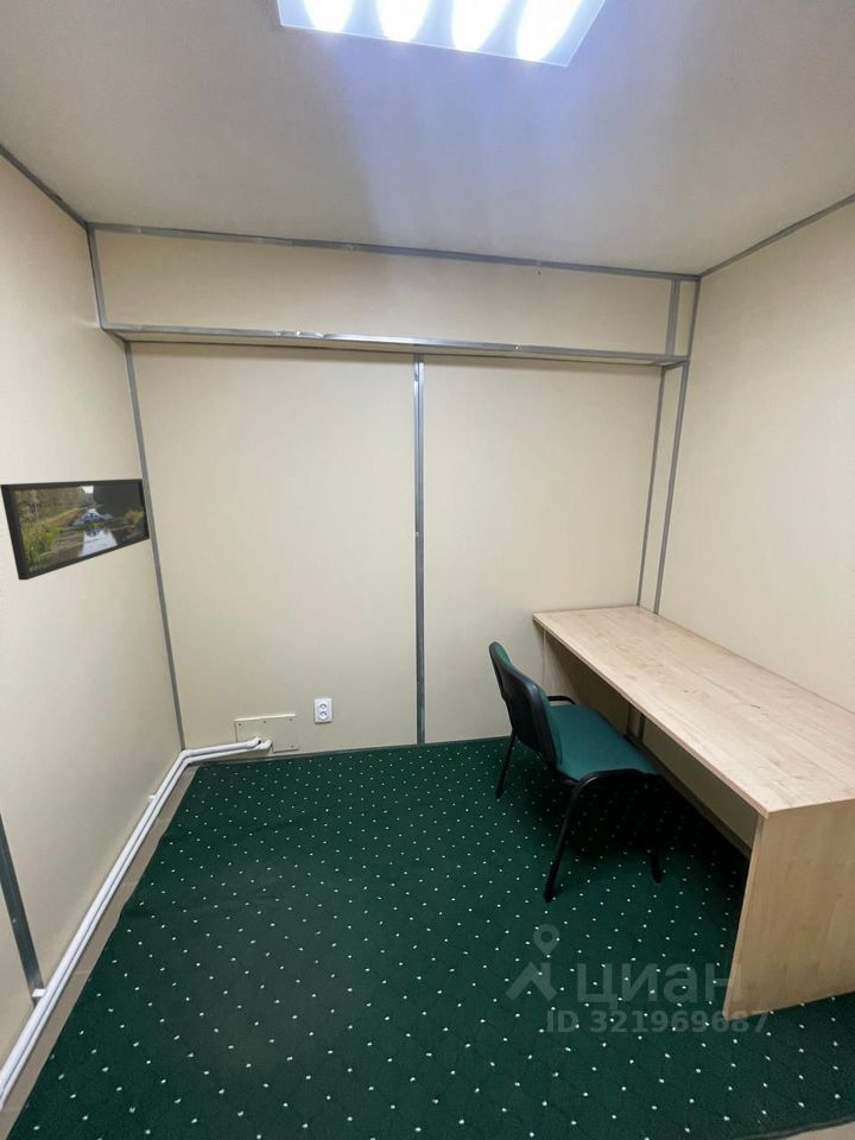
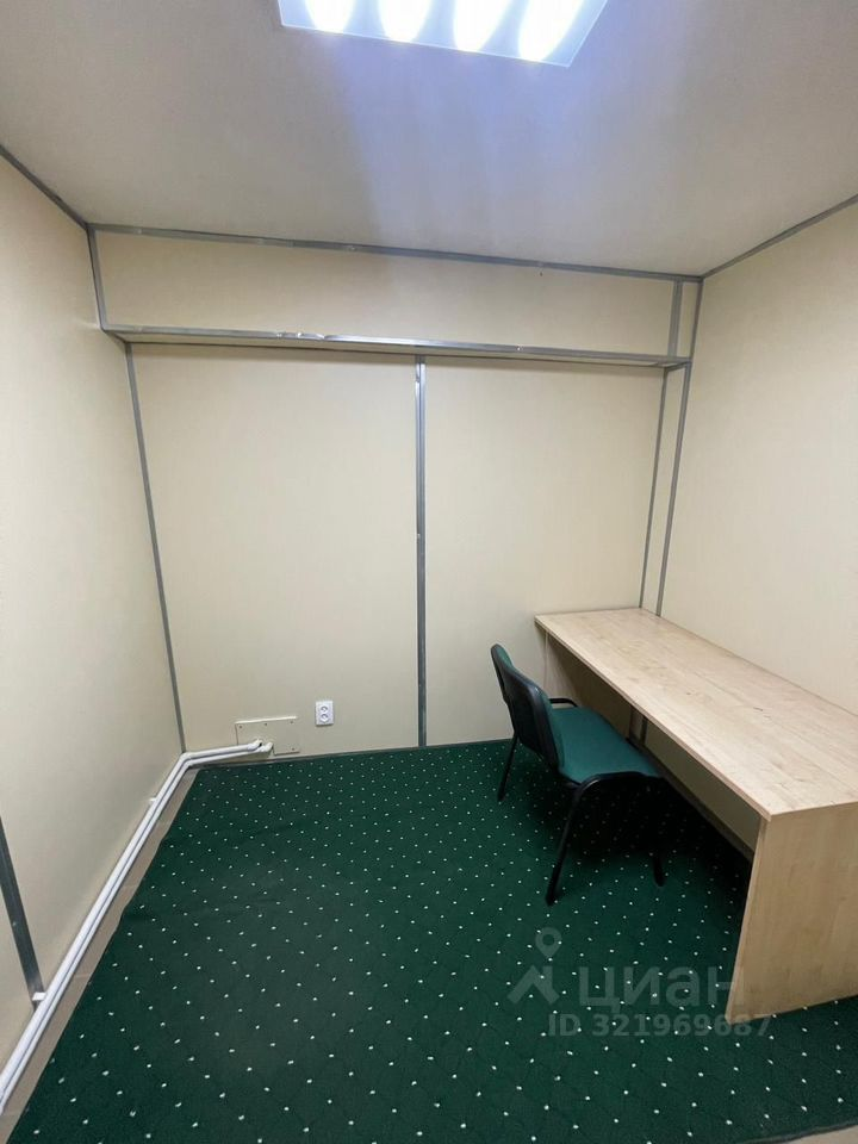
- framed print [0,477,151,582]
